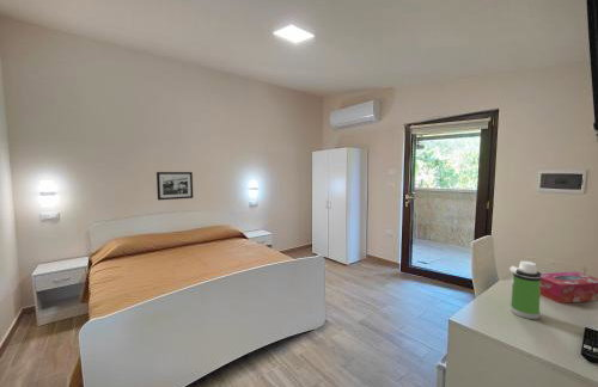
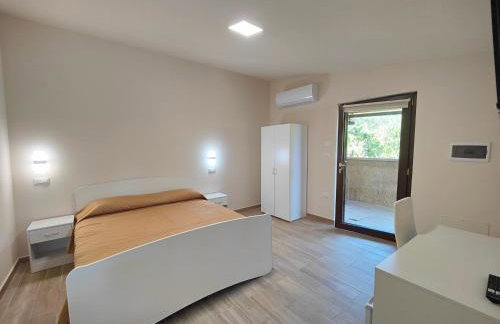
- picture frame [155,171,194,201]
- water bottle [508,260,542,320]
- tissue box [539,271,598,305]
